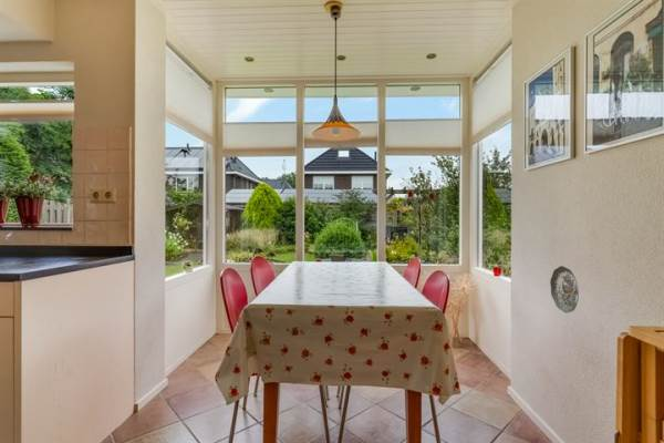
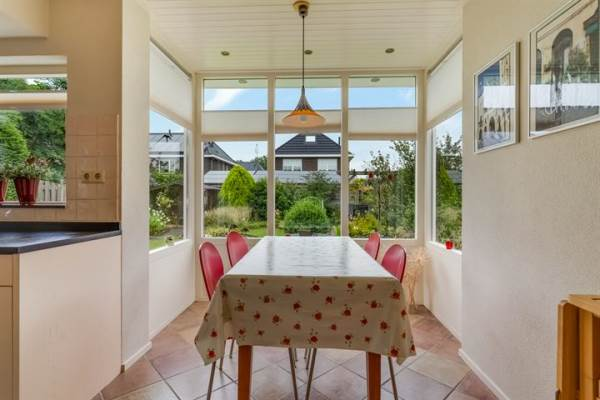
- decorative plate [549,265,580,313]
